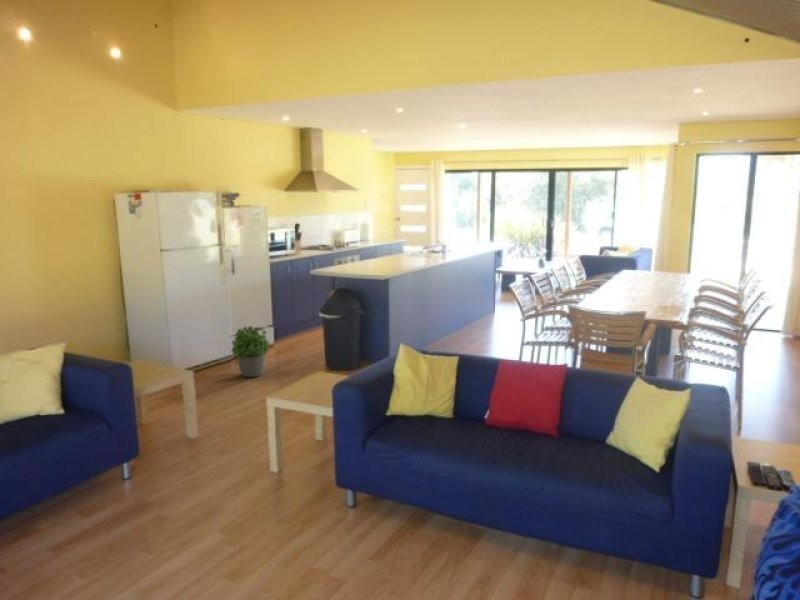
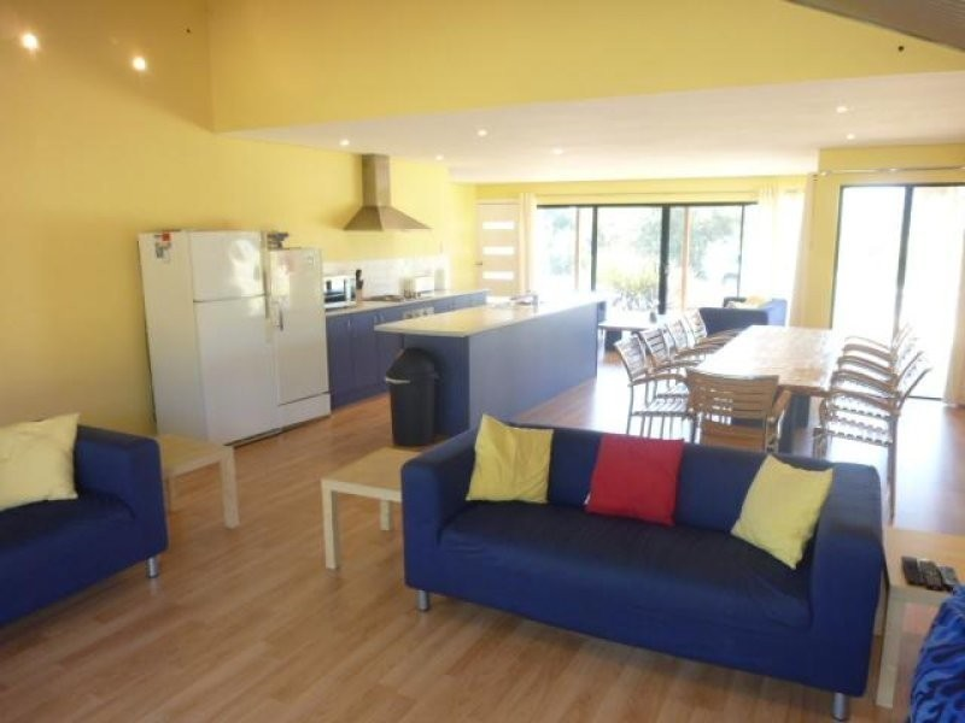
- potted plant [230,325,271,378]
